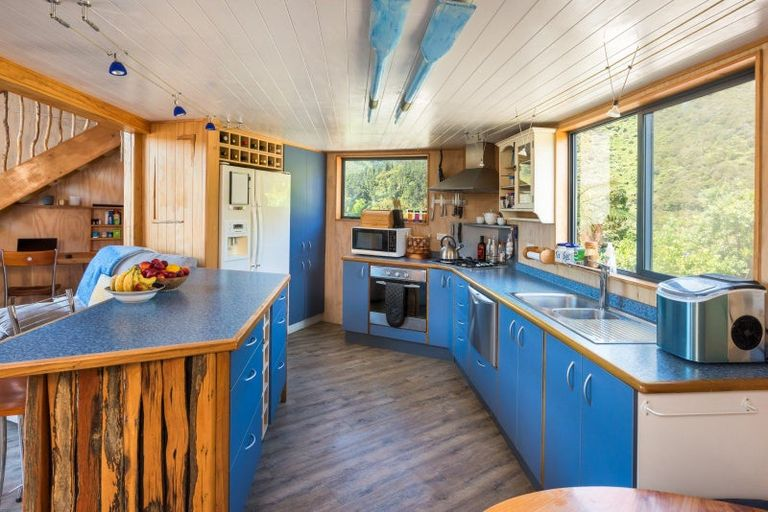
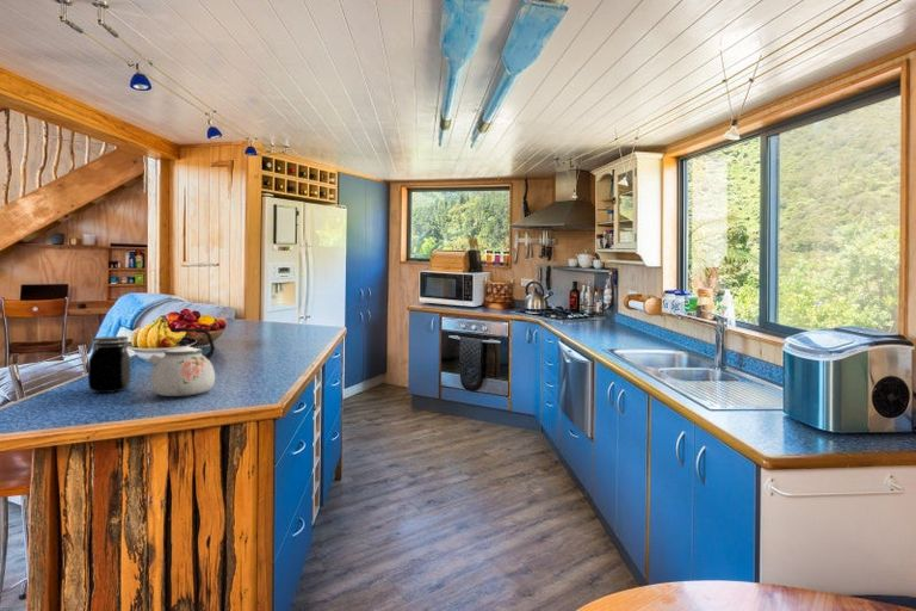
+ jar [87,335,132,394]
+ kettle [148,327,216,397]
